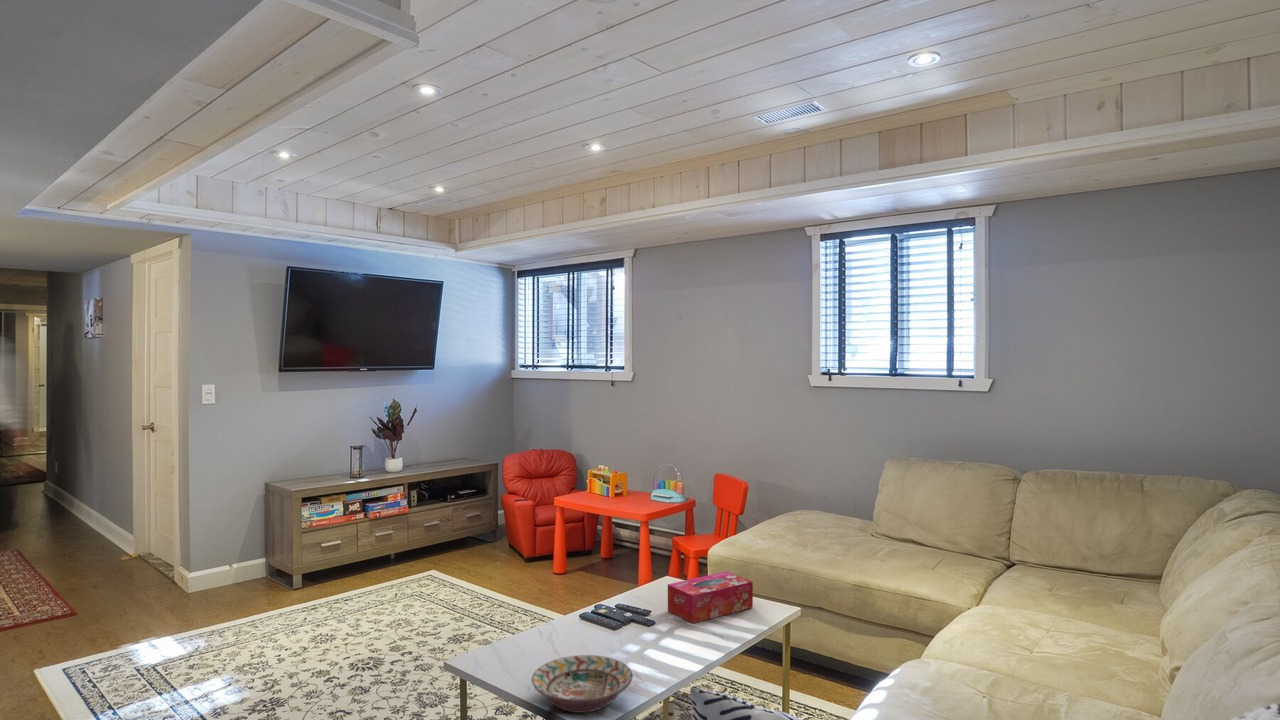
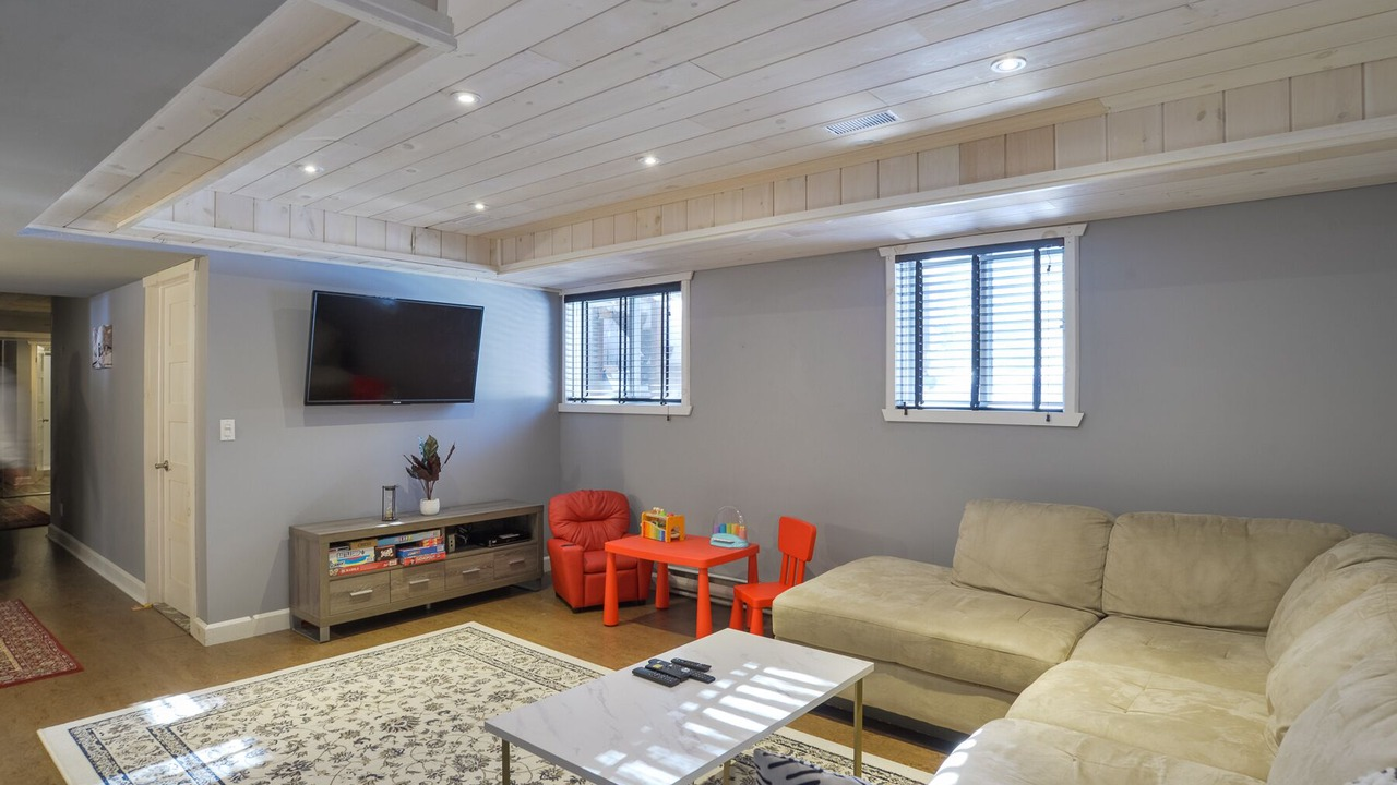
- tissue box [667,571,754,624]
- decorative bowl [531,654,634,714]
